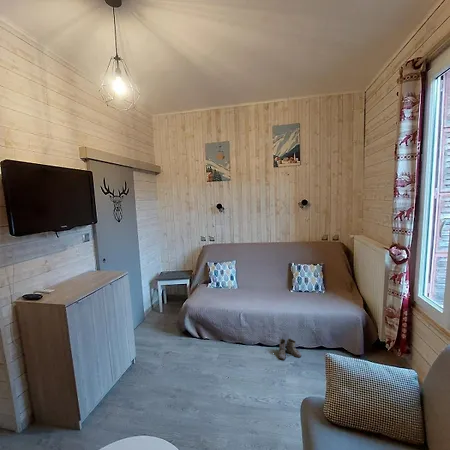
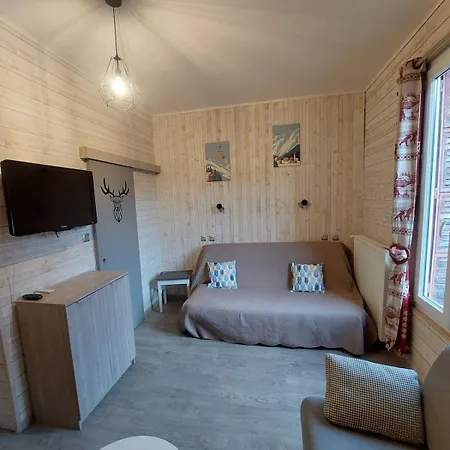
- boots [275,338,302,361]
